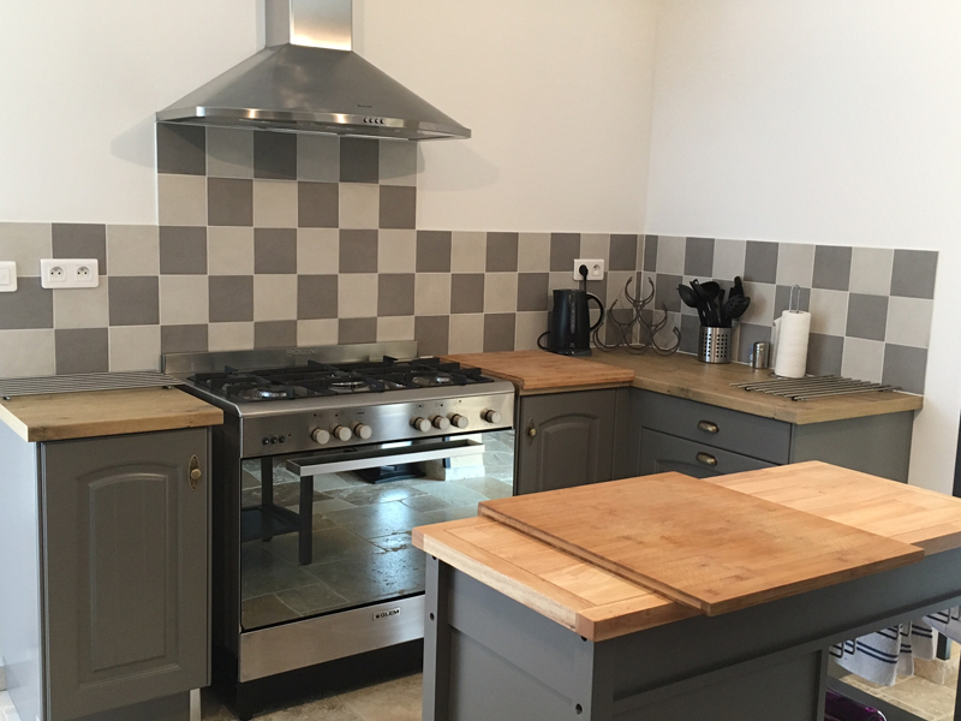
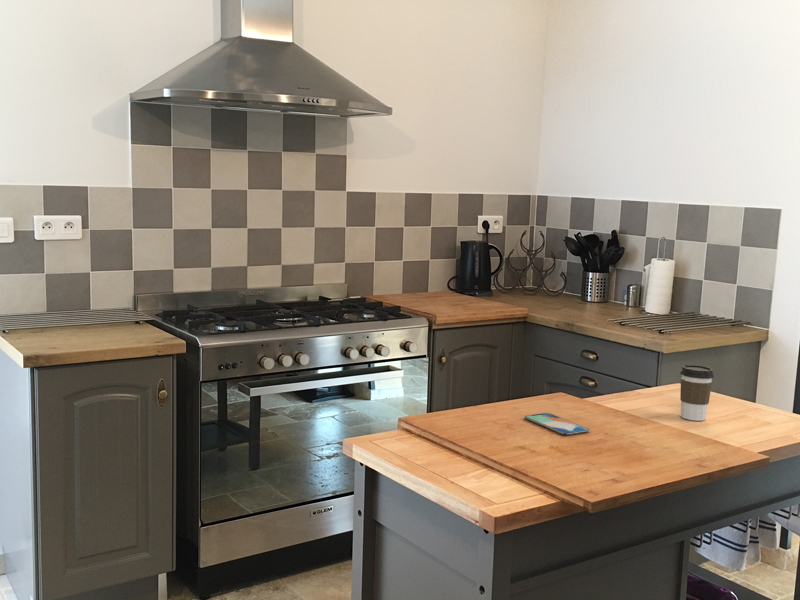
+ smartphone [524,412,591,436]
+ coffee cup [679,364,715,422]
